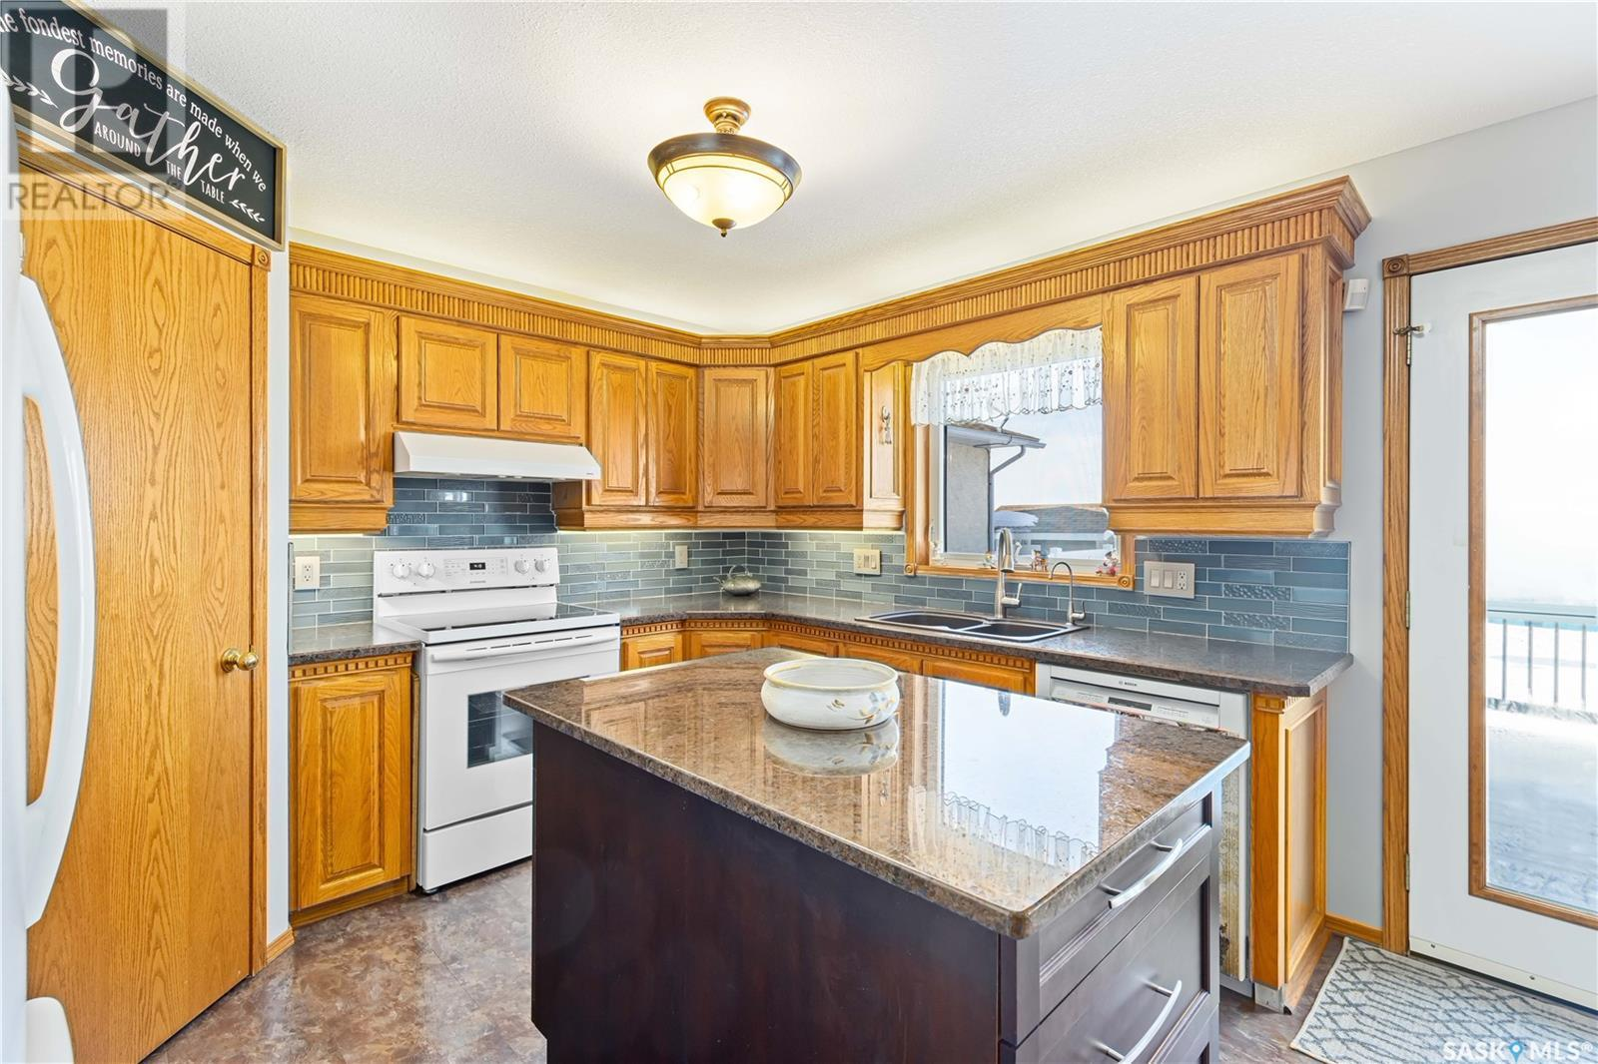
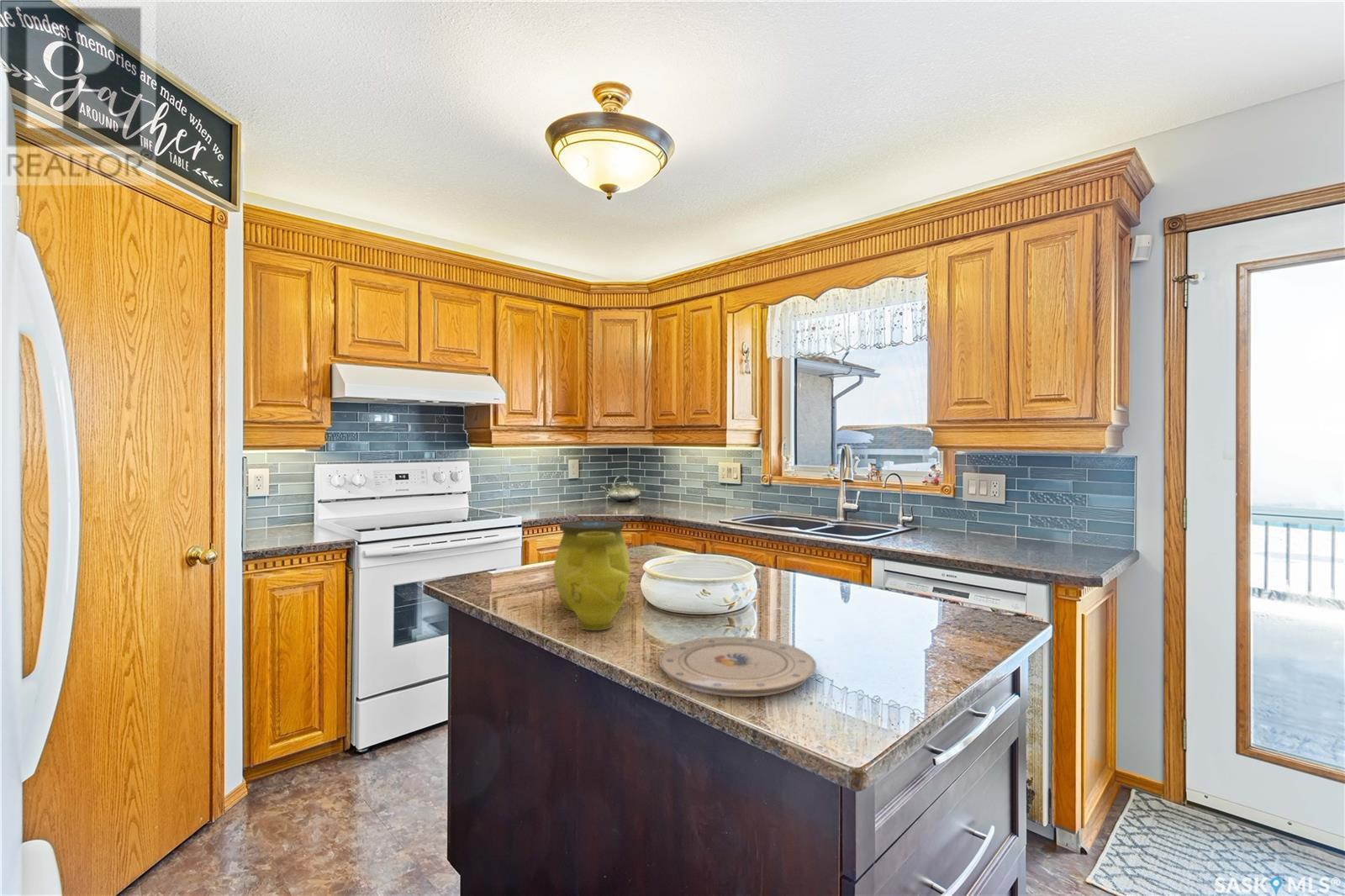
+ decorative vase [552,519,632,631]
+ plate [658,635,817,698]
